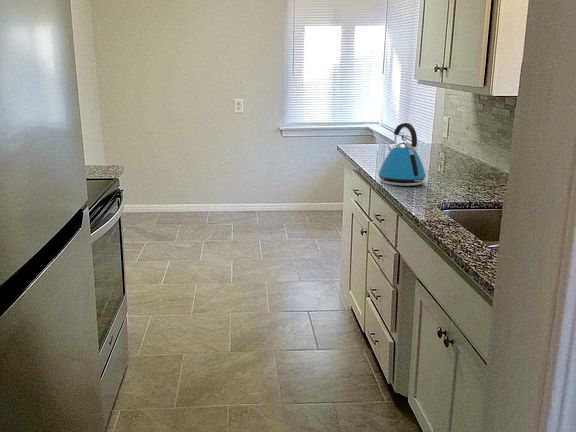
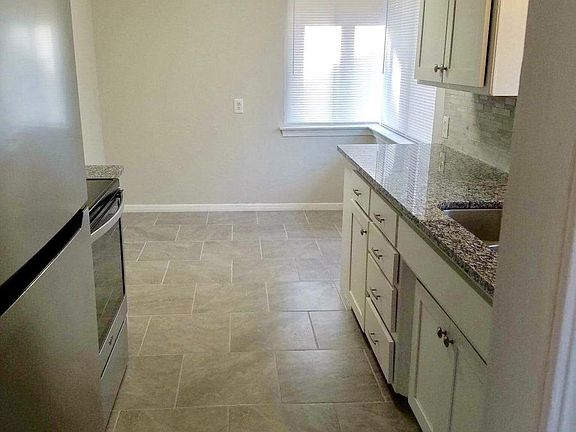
- kettle [377,121,427,187]
